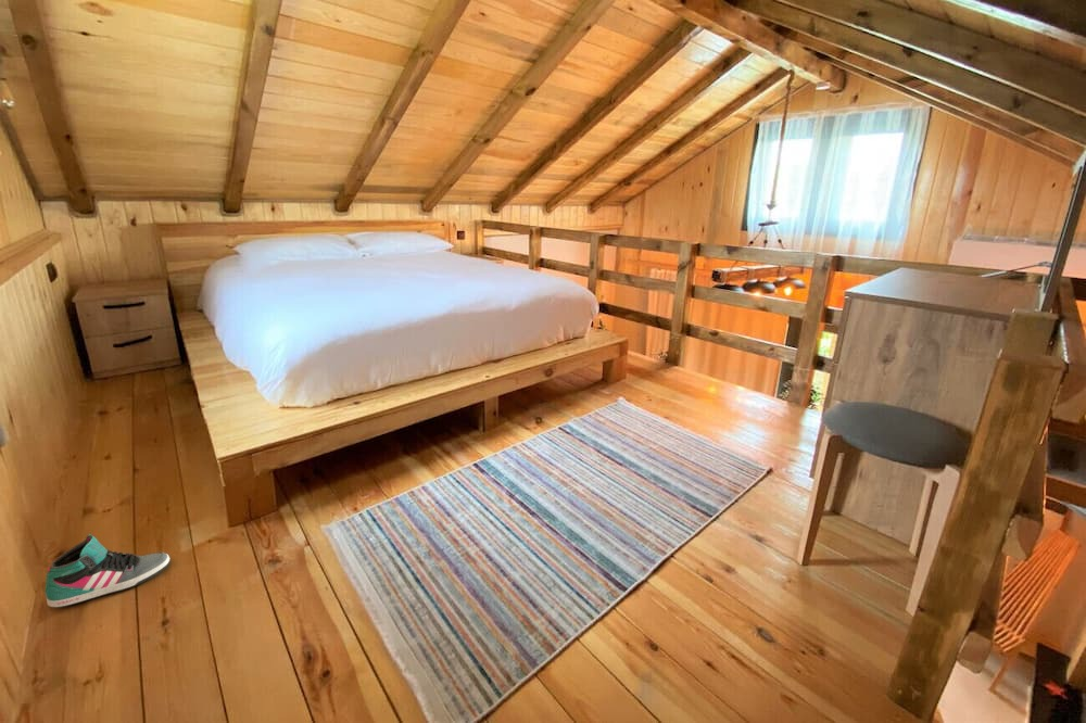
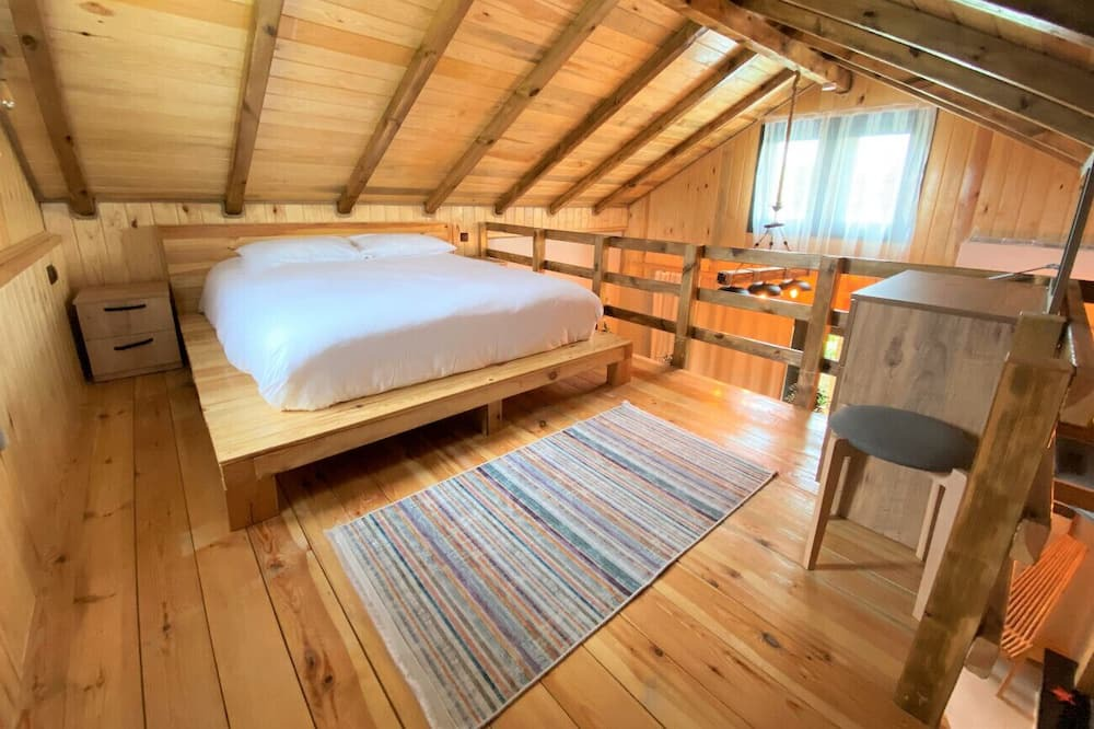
- sneaker [43,534,172,609]
